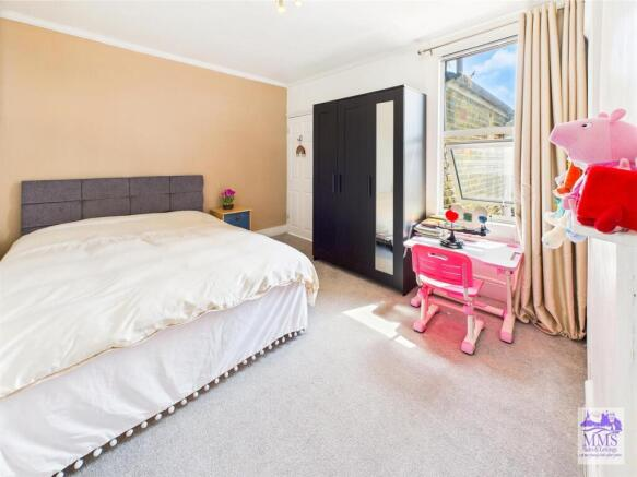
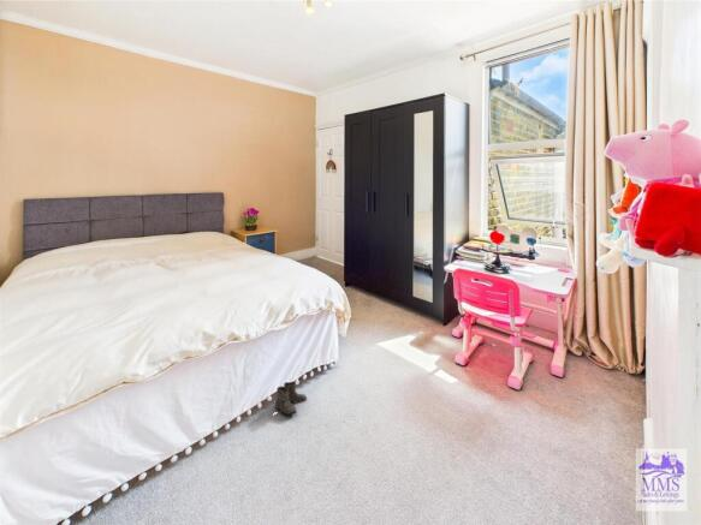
+ boots [274,381,308,416]
